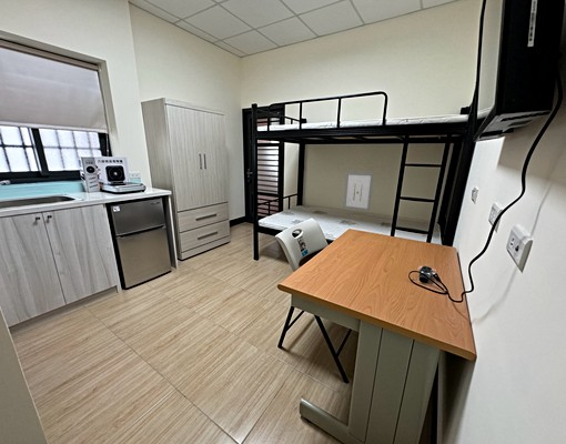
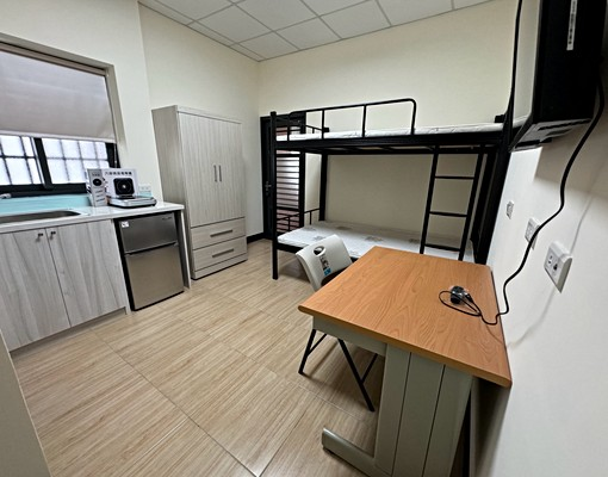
- wall art [343,171,374,212]
